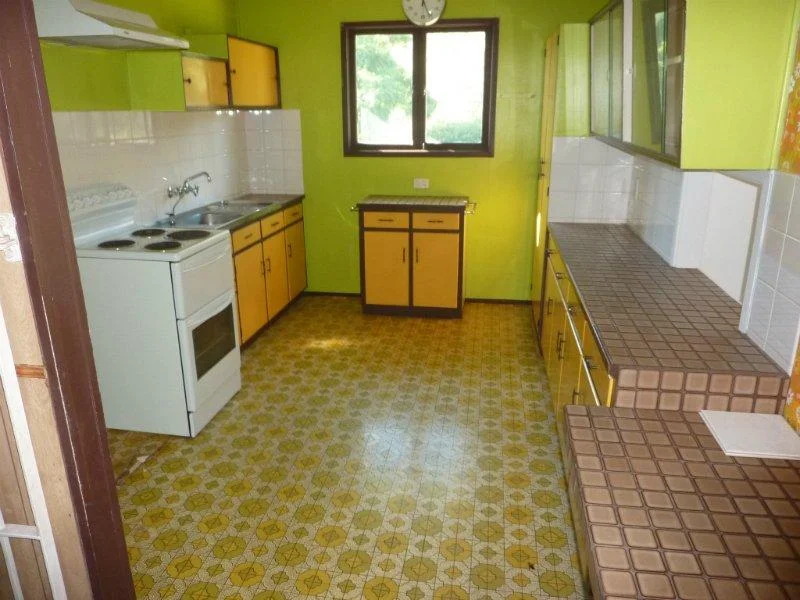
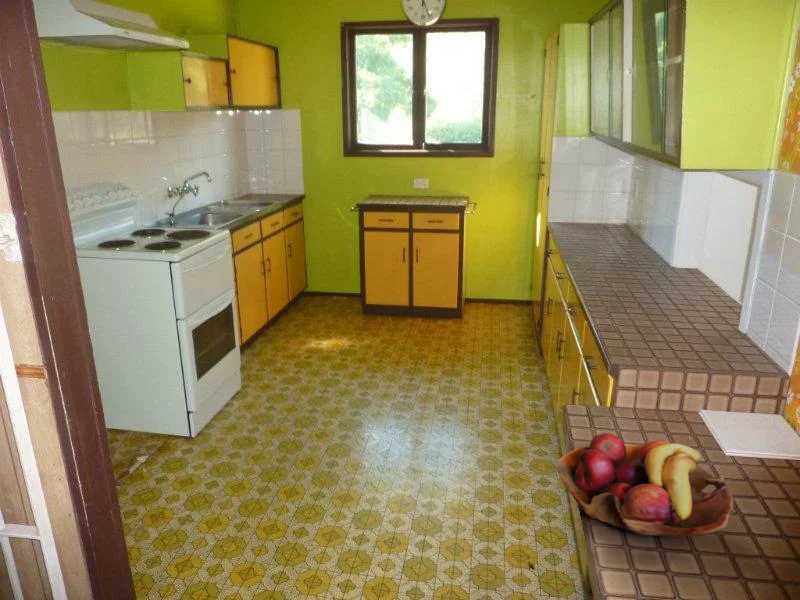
+ fruit basket [555,432,735,538]
